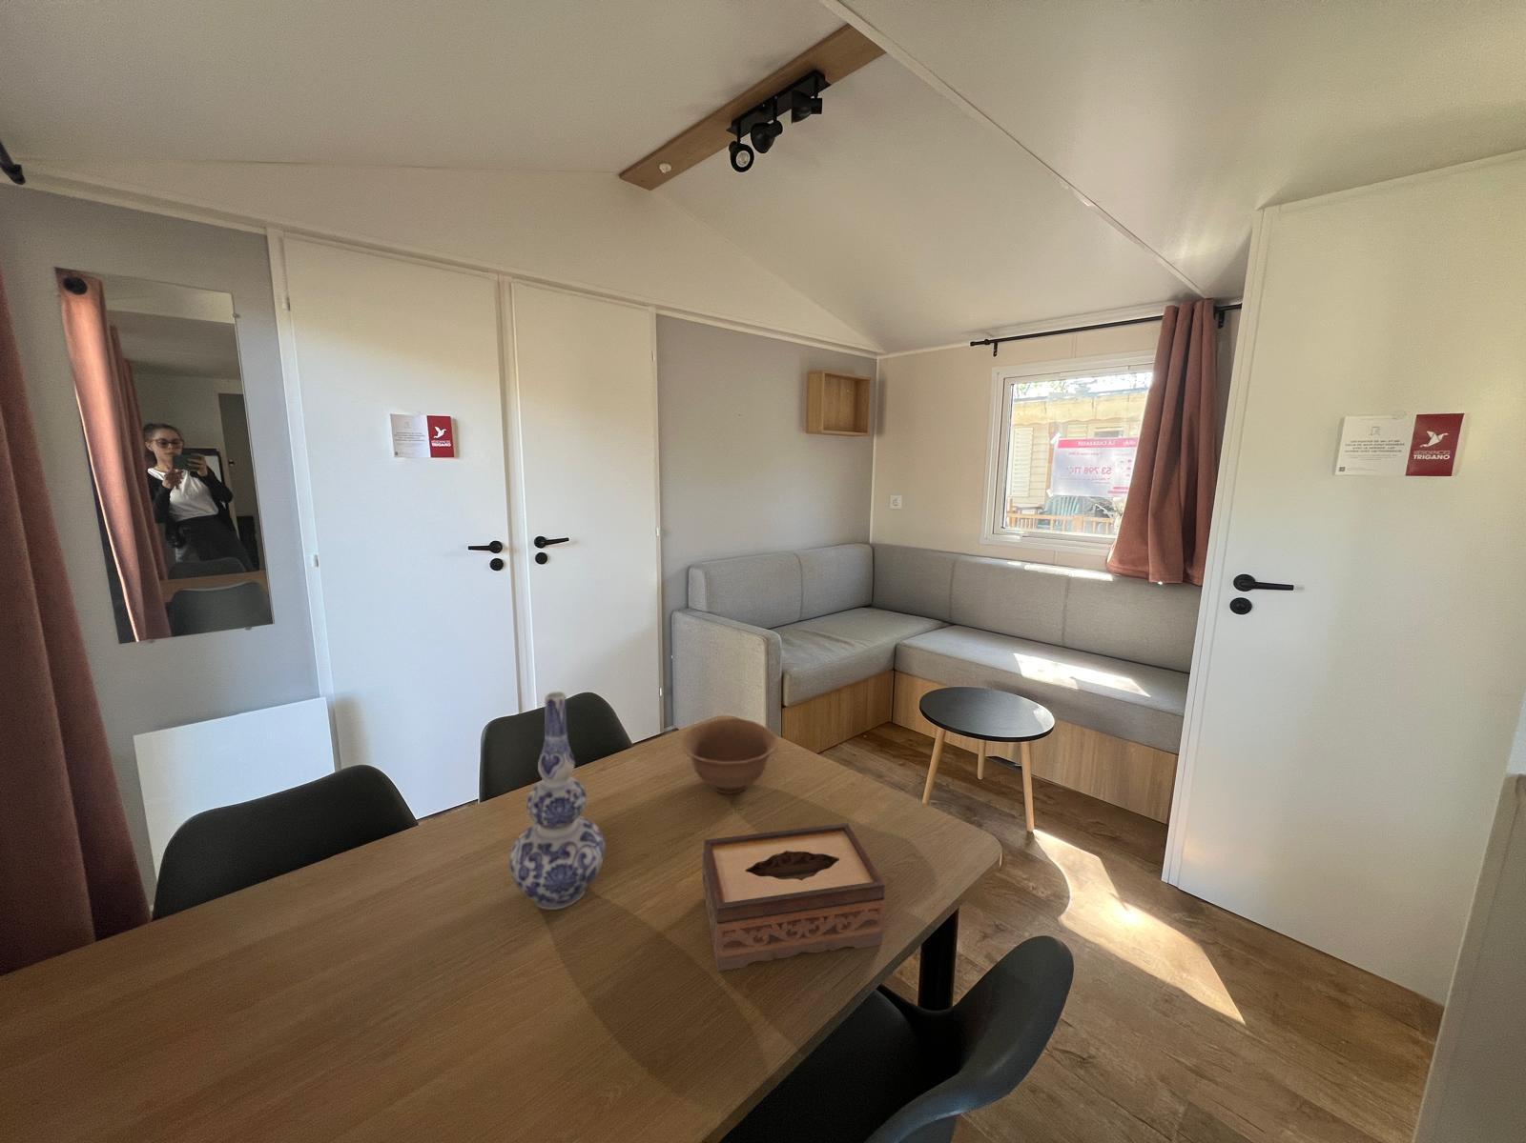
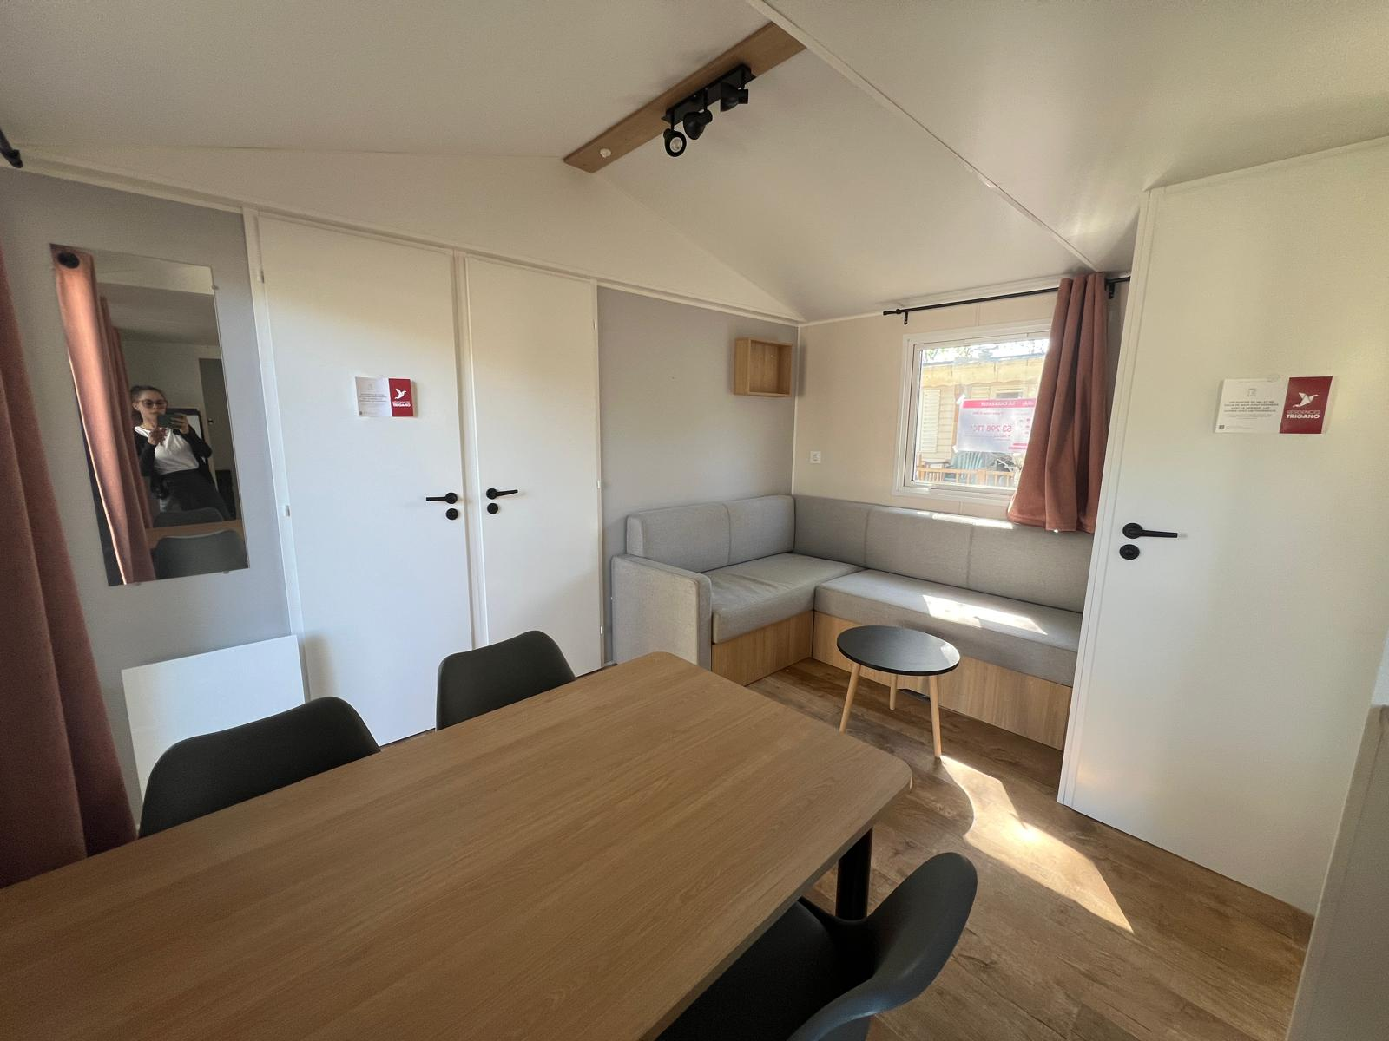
- bowl [680,717,780,795]
- vase [508,690,606,910]
- tissue box [701,822,887,973]
